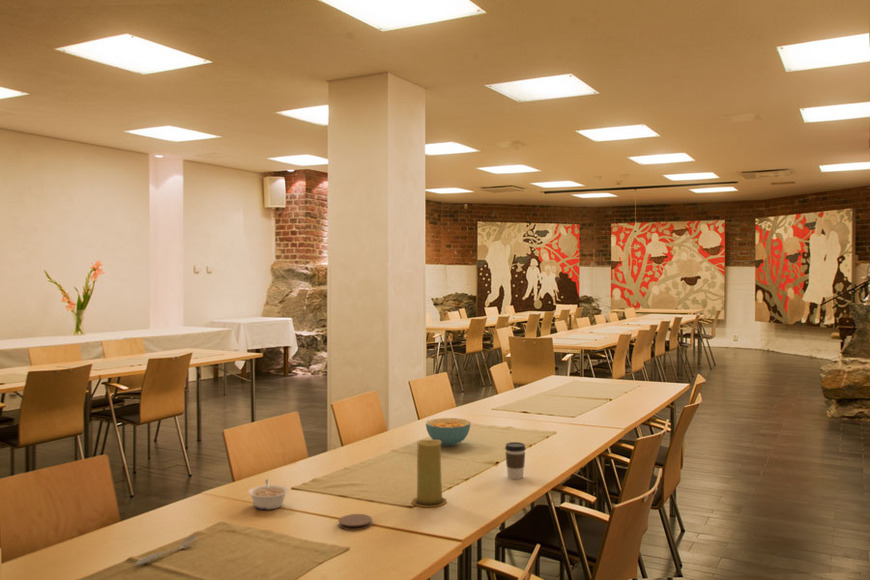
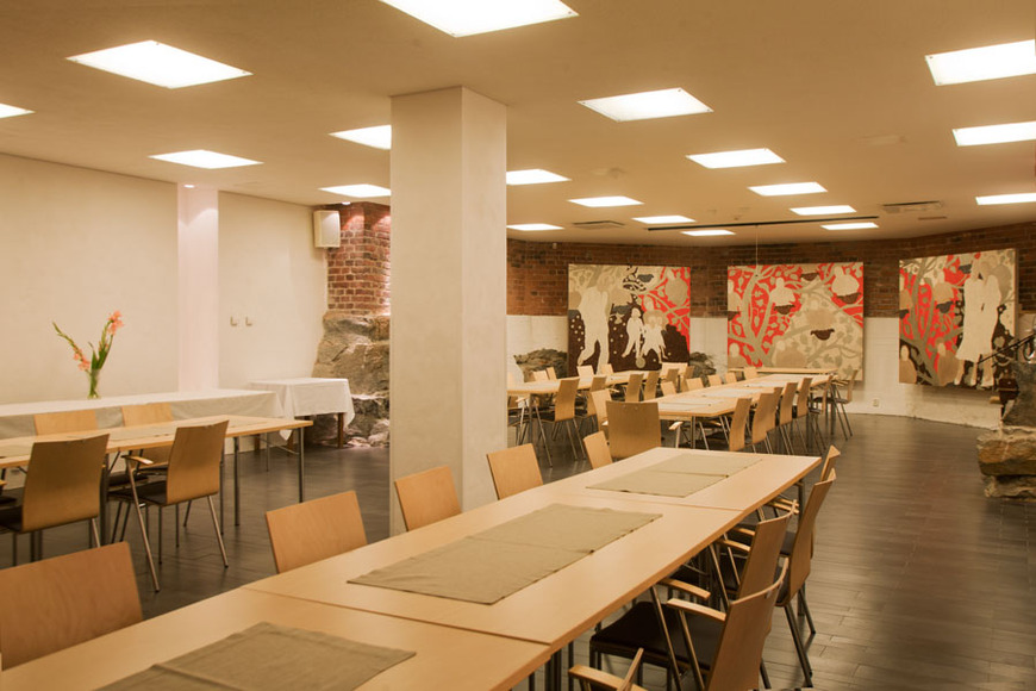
- coffee cup [504,441,527,480]
- coaster [338,513,373,531]
- legume [247,478,289,510]
- spoon [132,534,197,567]
- candle [411,439,448,509]
- cereal bowl [425,417,472,447]
